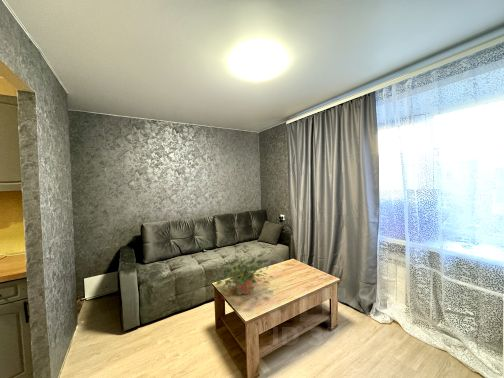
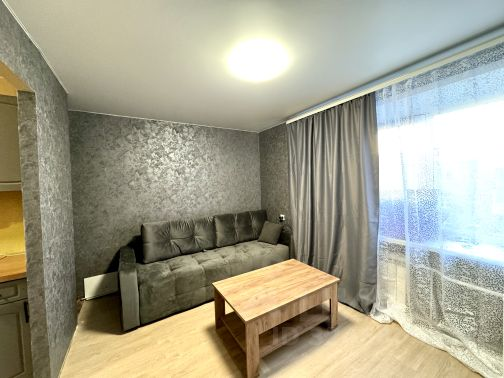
- potted plant [216,253,275,297]
